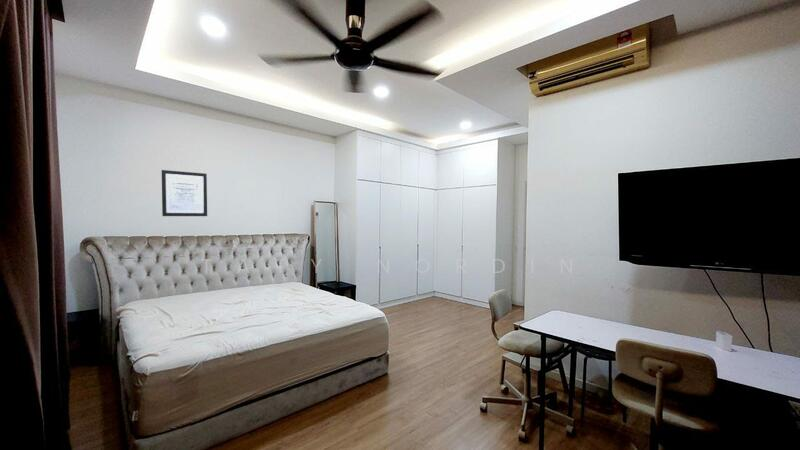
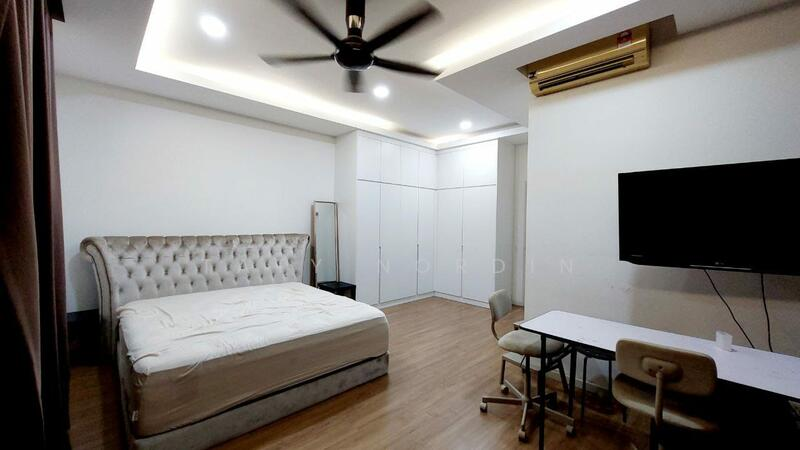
- wall art [161,169,208,217]
